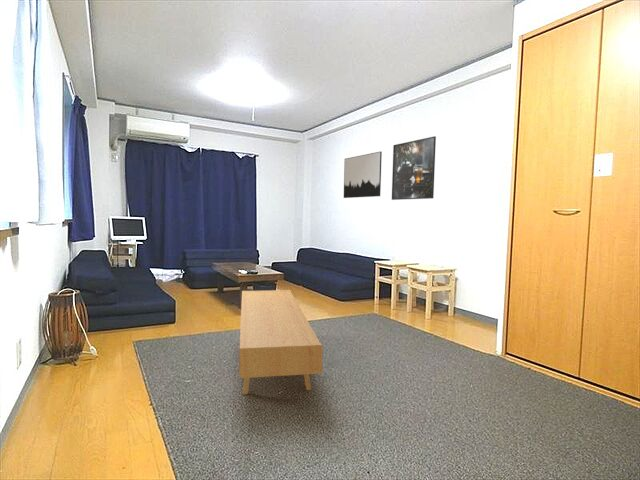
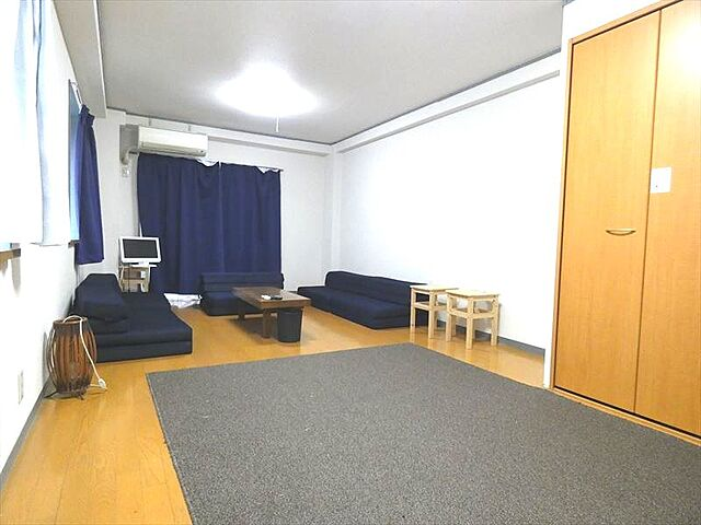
- wall art [343,151,383,199]
- tv console [238,289,324,395]
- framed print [391,135,437,201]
